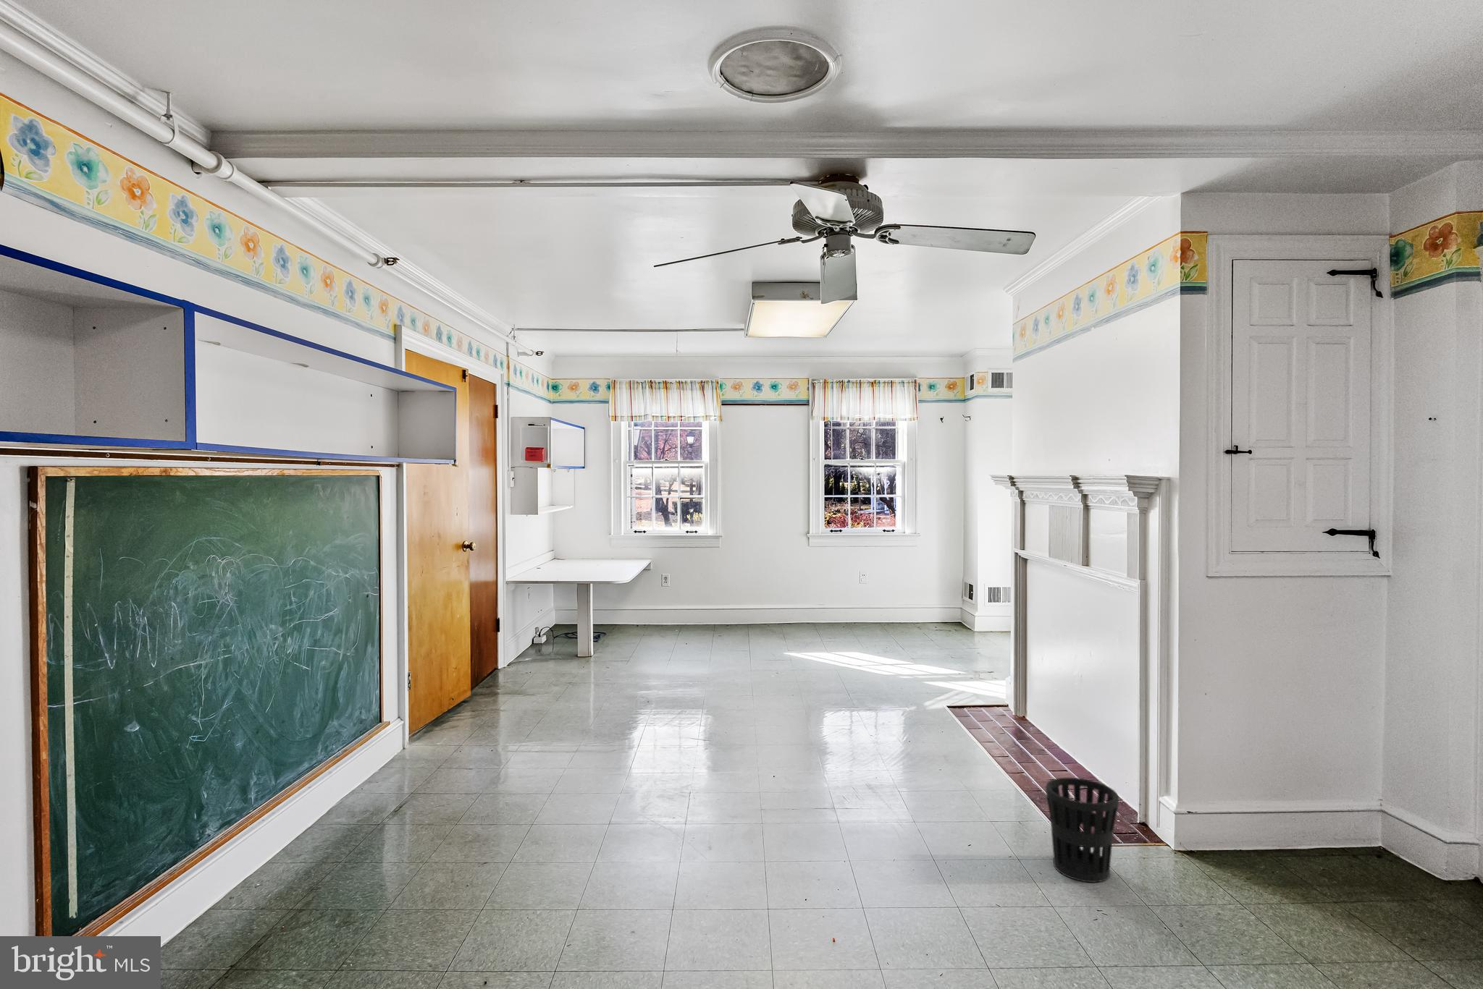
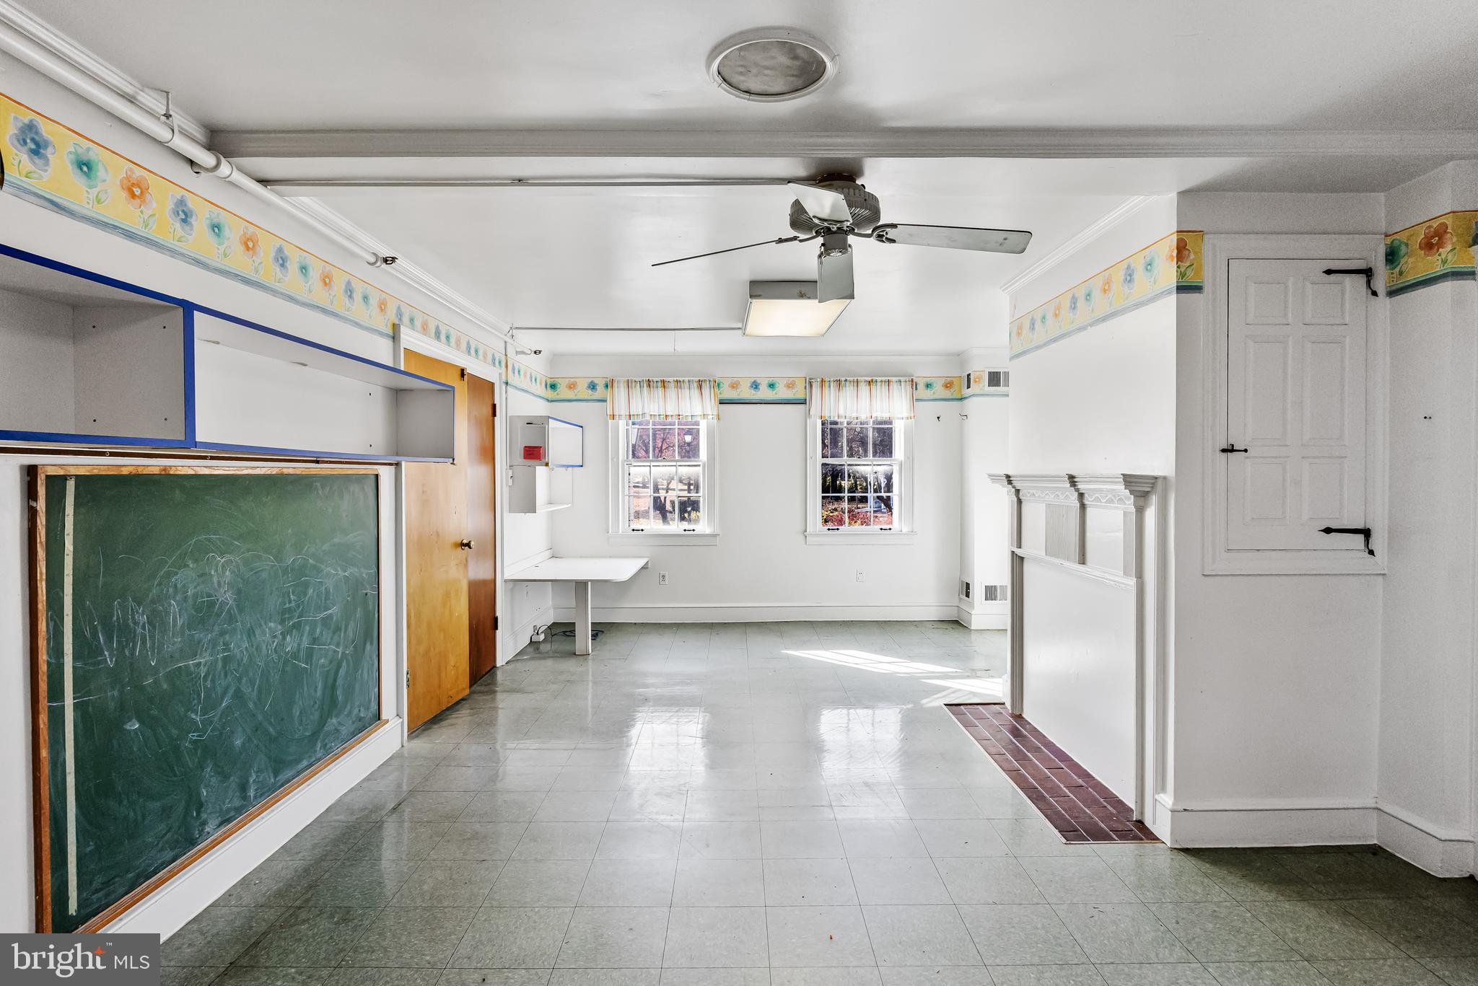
- wastebasket [1045,777,1120,883]
